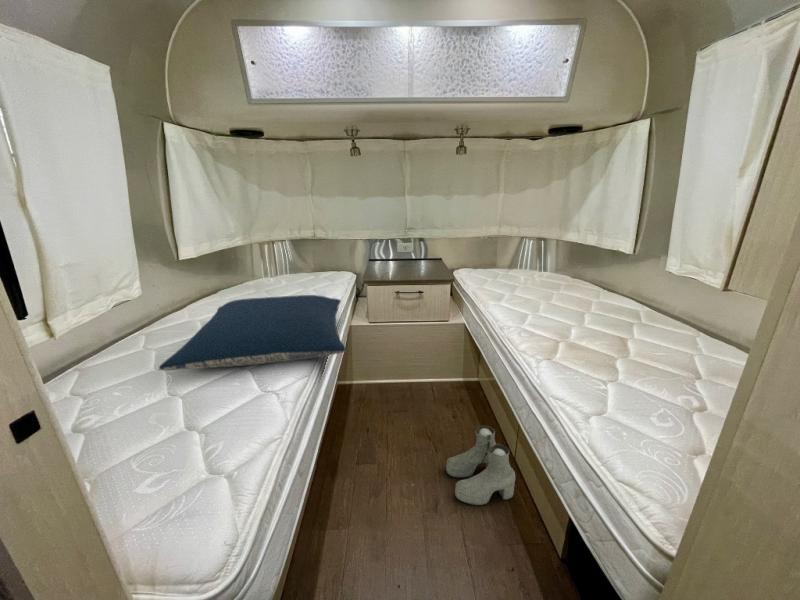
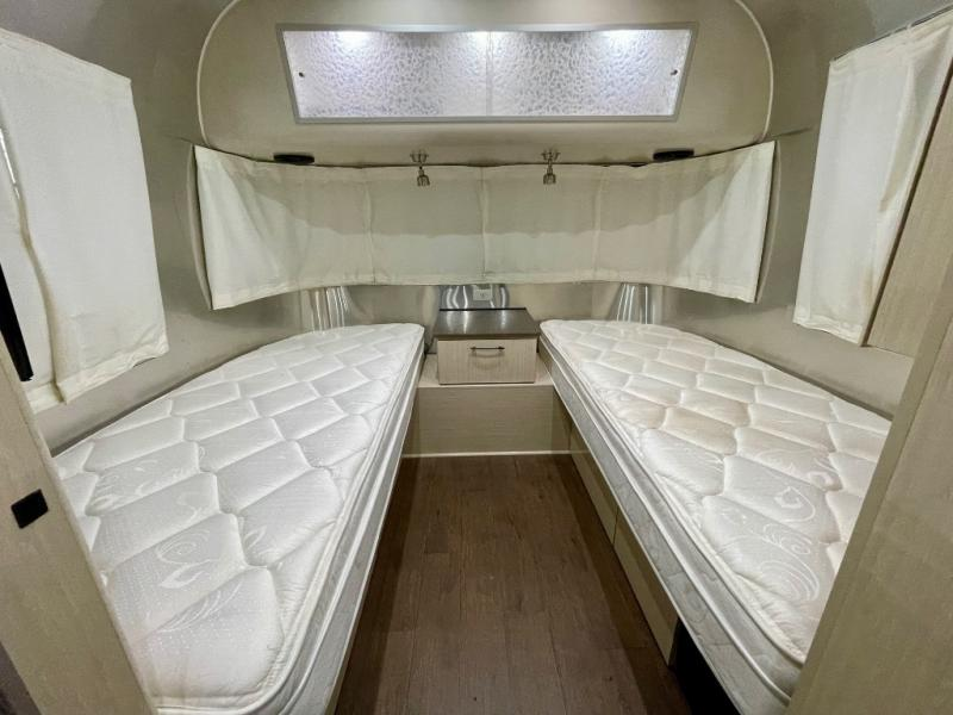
- boots [445,425,516,506]
- pillow [158,294,347,371]
